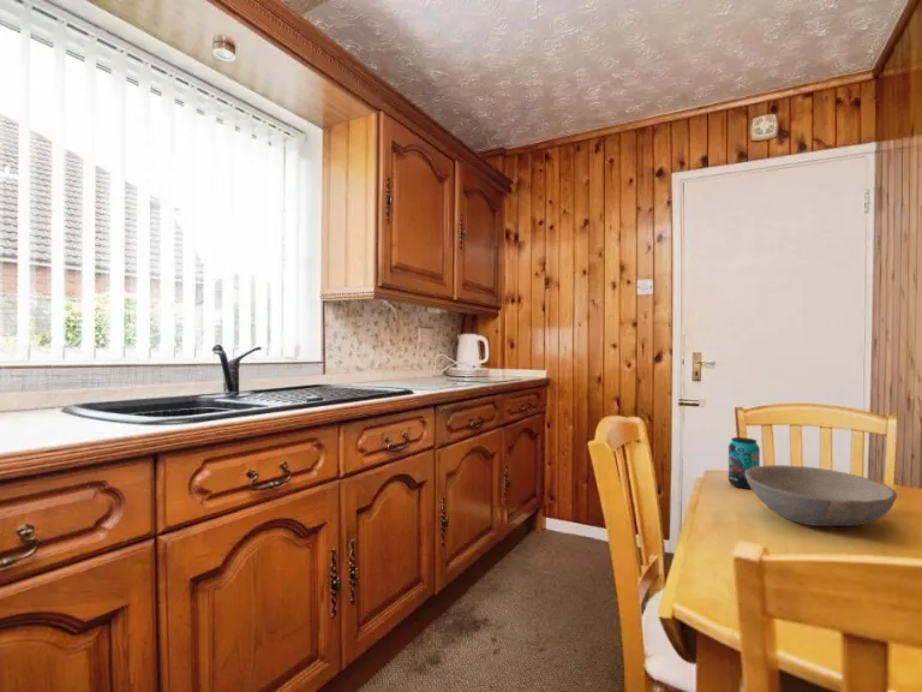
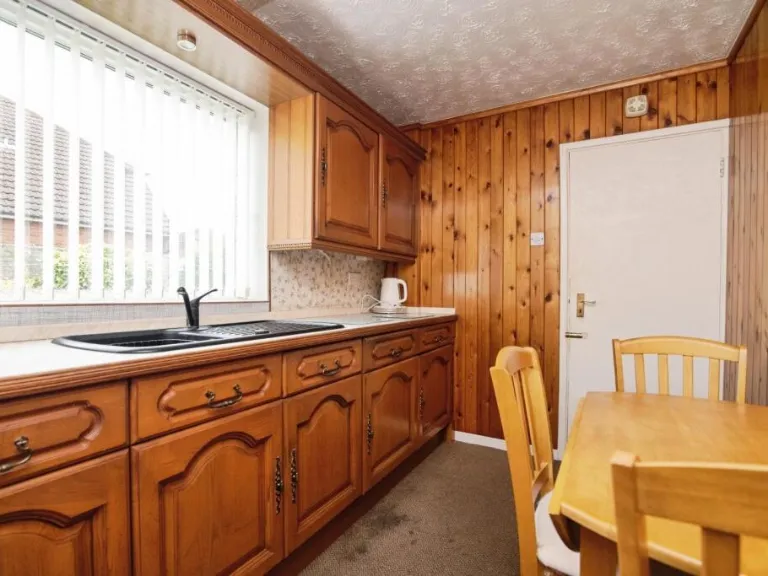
- bowl [746,464,898,527]
- beverage can [728,436,761,490]
